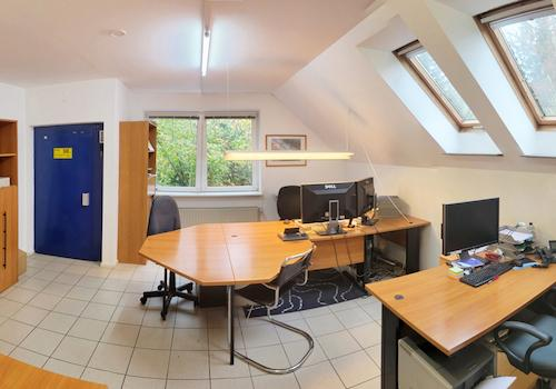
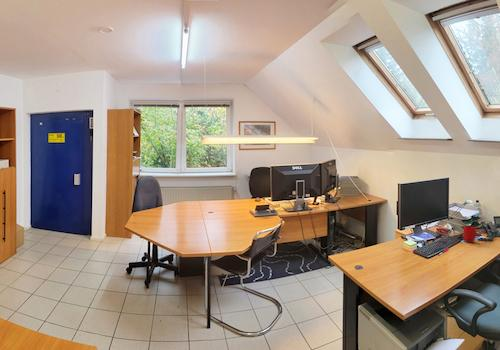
+ mug [462,225,482,243]
